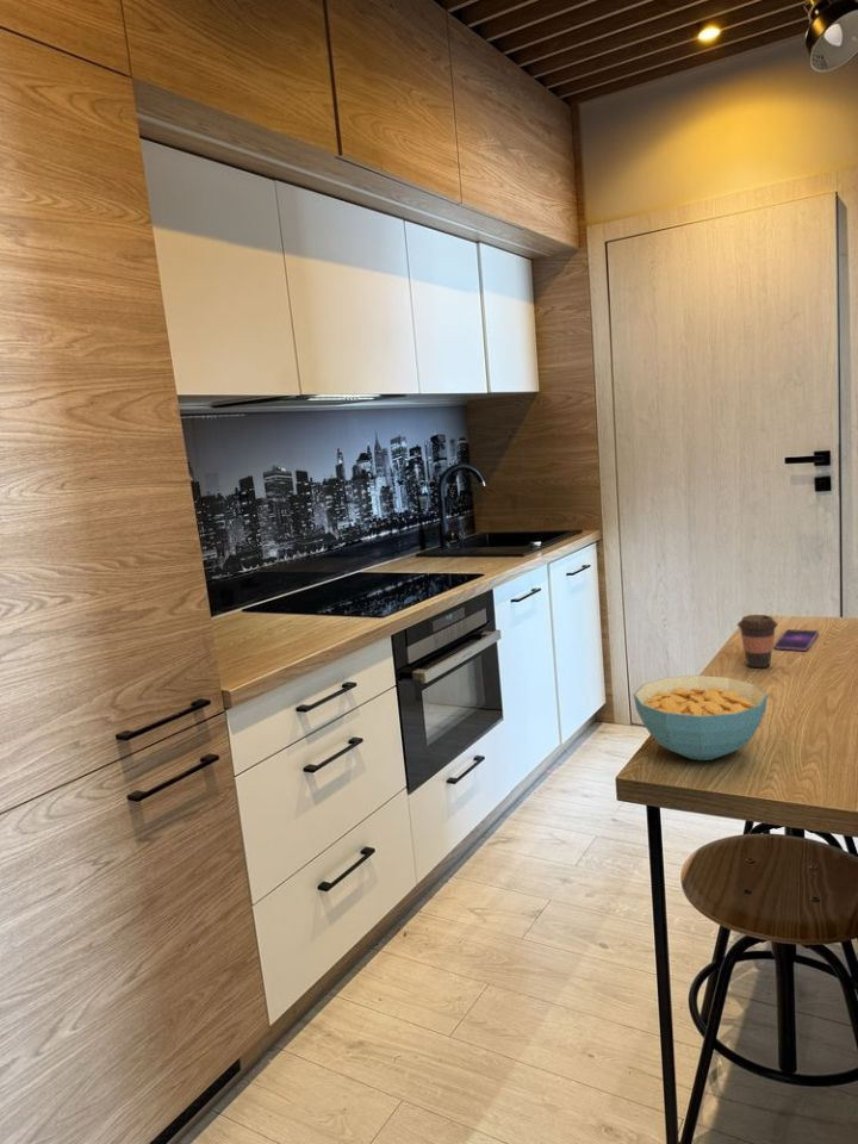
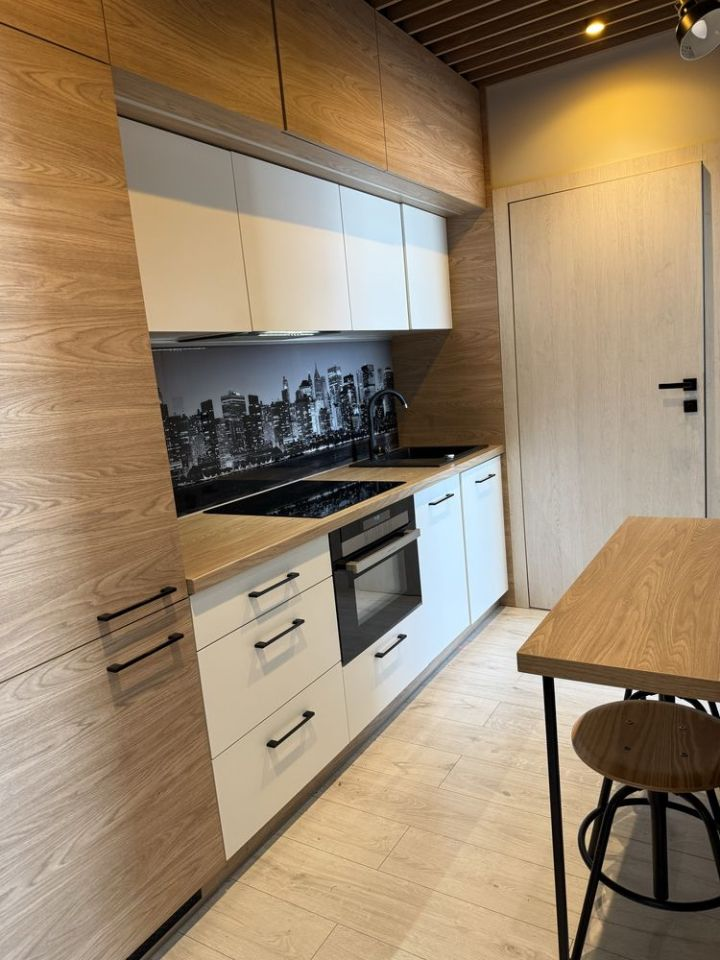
- cereal bowl [633,674,769,761]
- coffee cup [736,614,779,669]
- smartphone [773,628,820,652]
